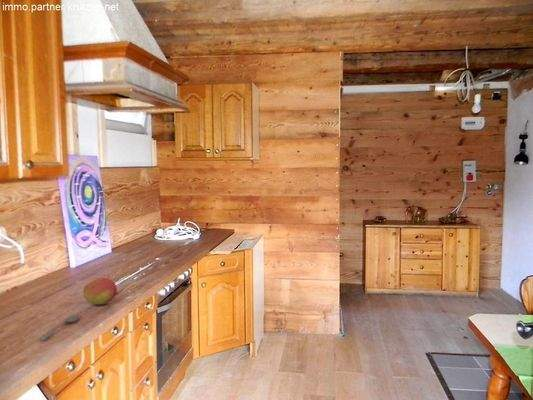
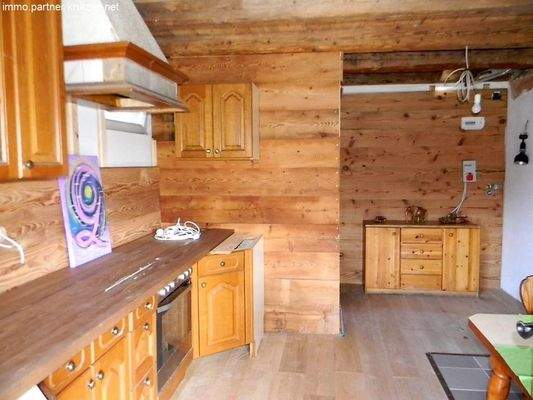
- soupspoon [39,313,80,342]
- fruit [82,277,119,306]
